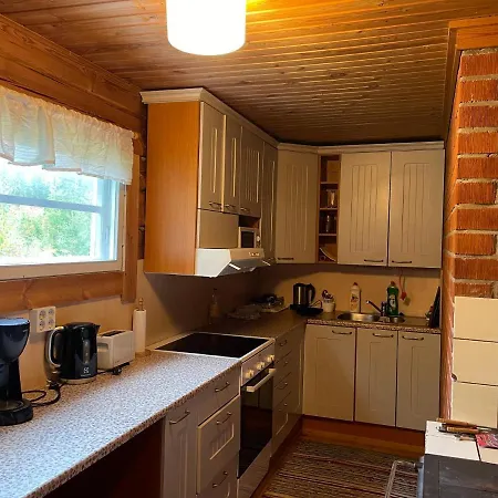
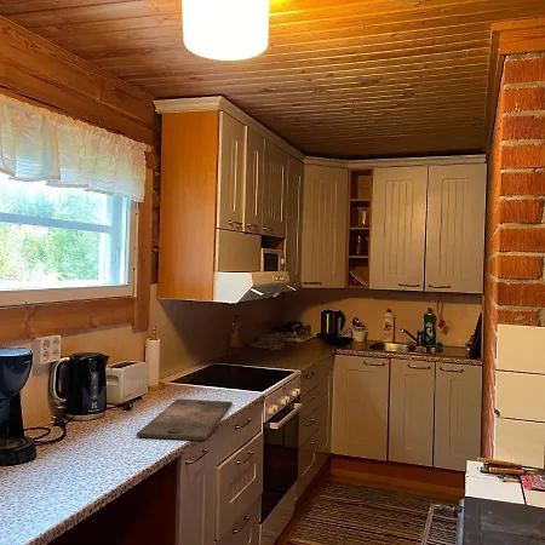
+ cutting board [136,397,234,442]
